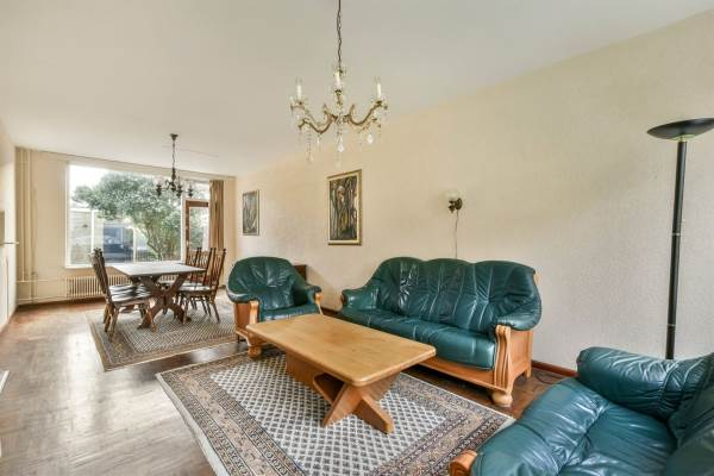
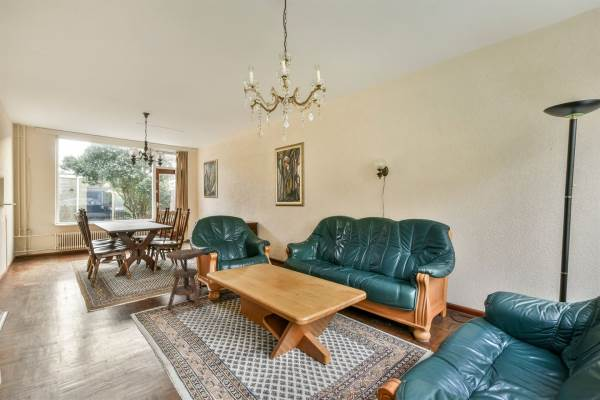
+ side table [165,248,205,311]
